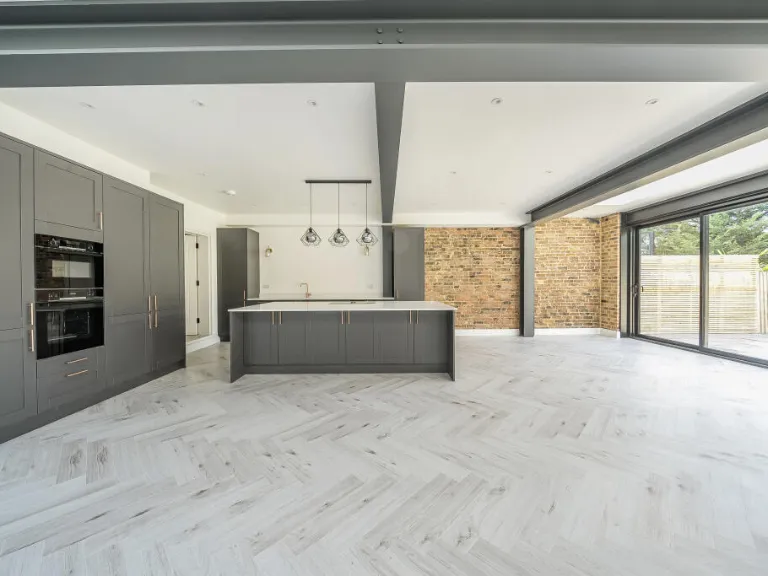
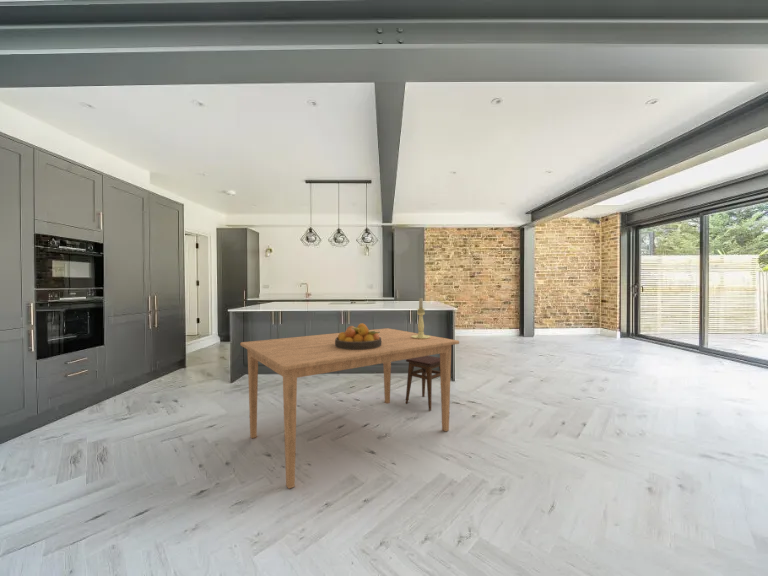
+ fruit bowl [335,322,382,350]
+ candle holder [411,297,431,339]
+ stool [405,355,441,412]
+ dining table [240,327,460,489]
